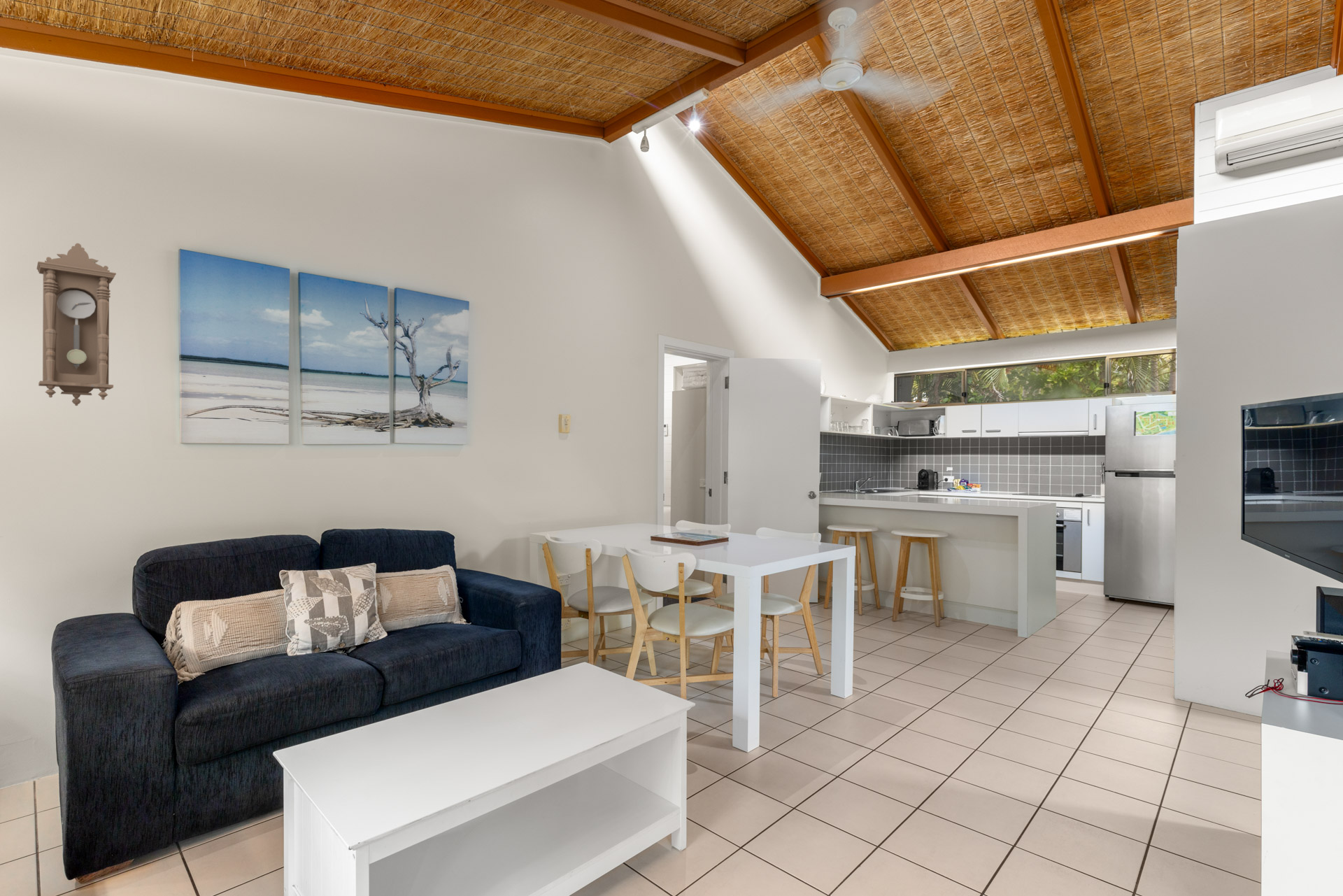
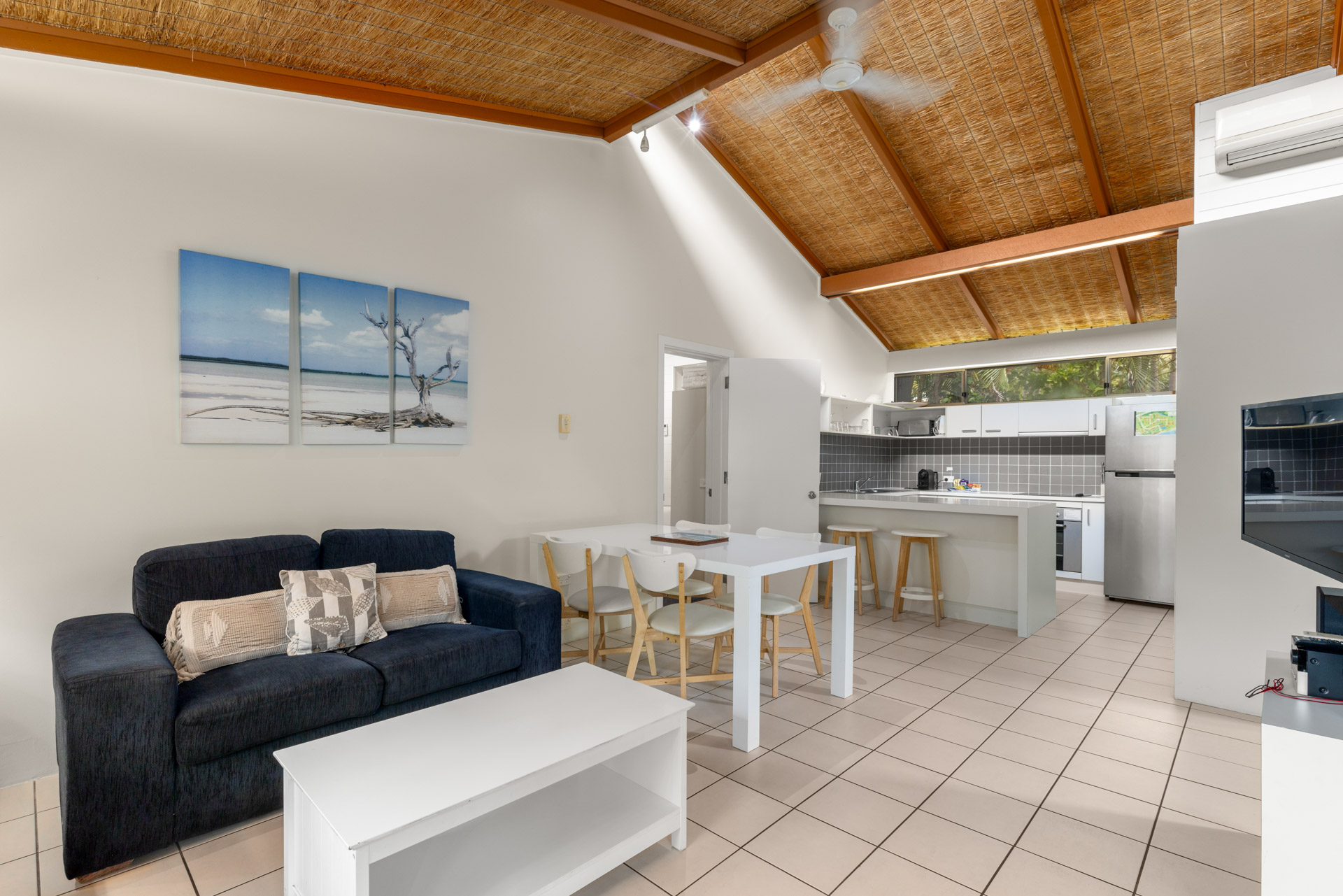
- pendulum clock [36,243,117,406]
